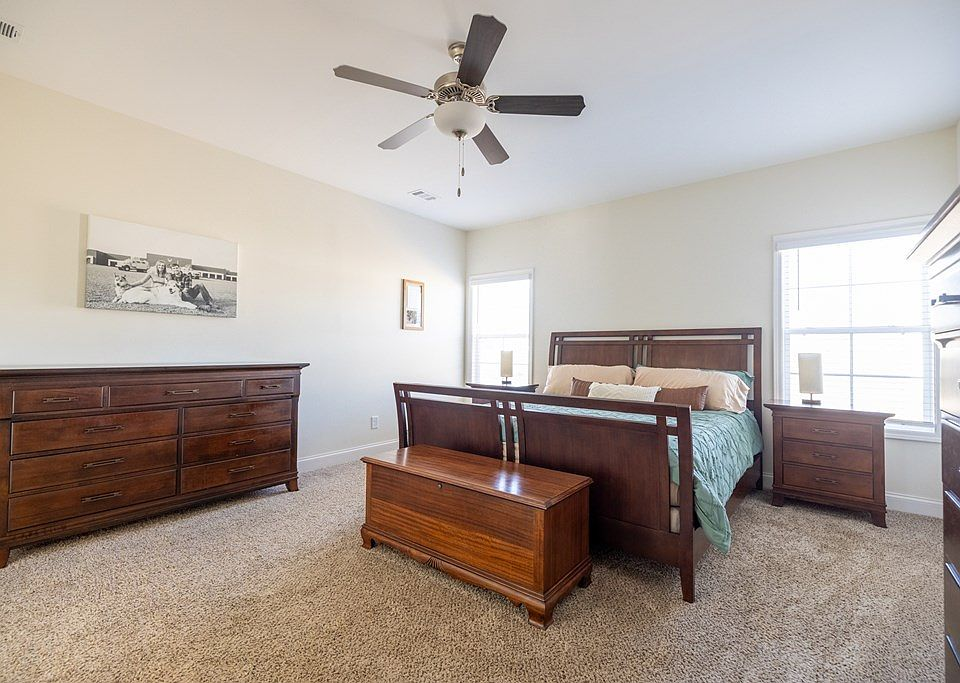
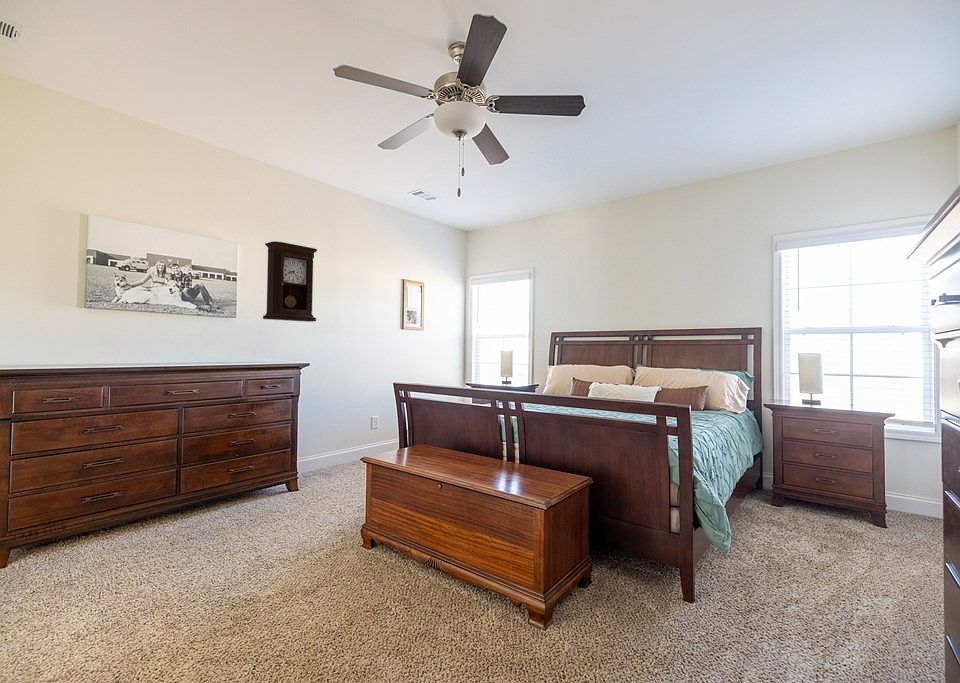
+ pendulum clock [262,240,318,323]
